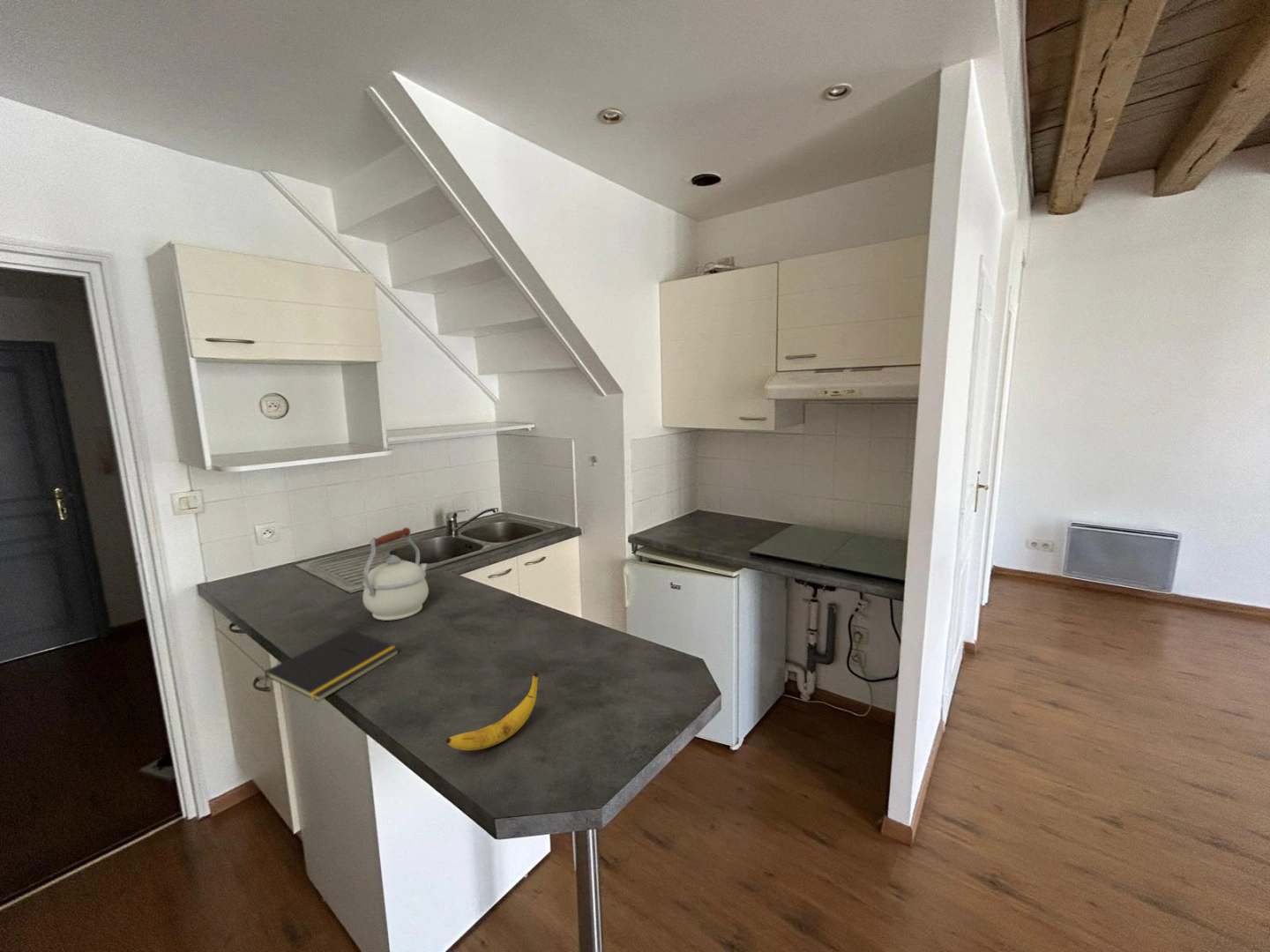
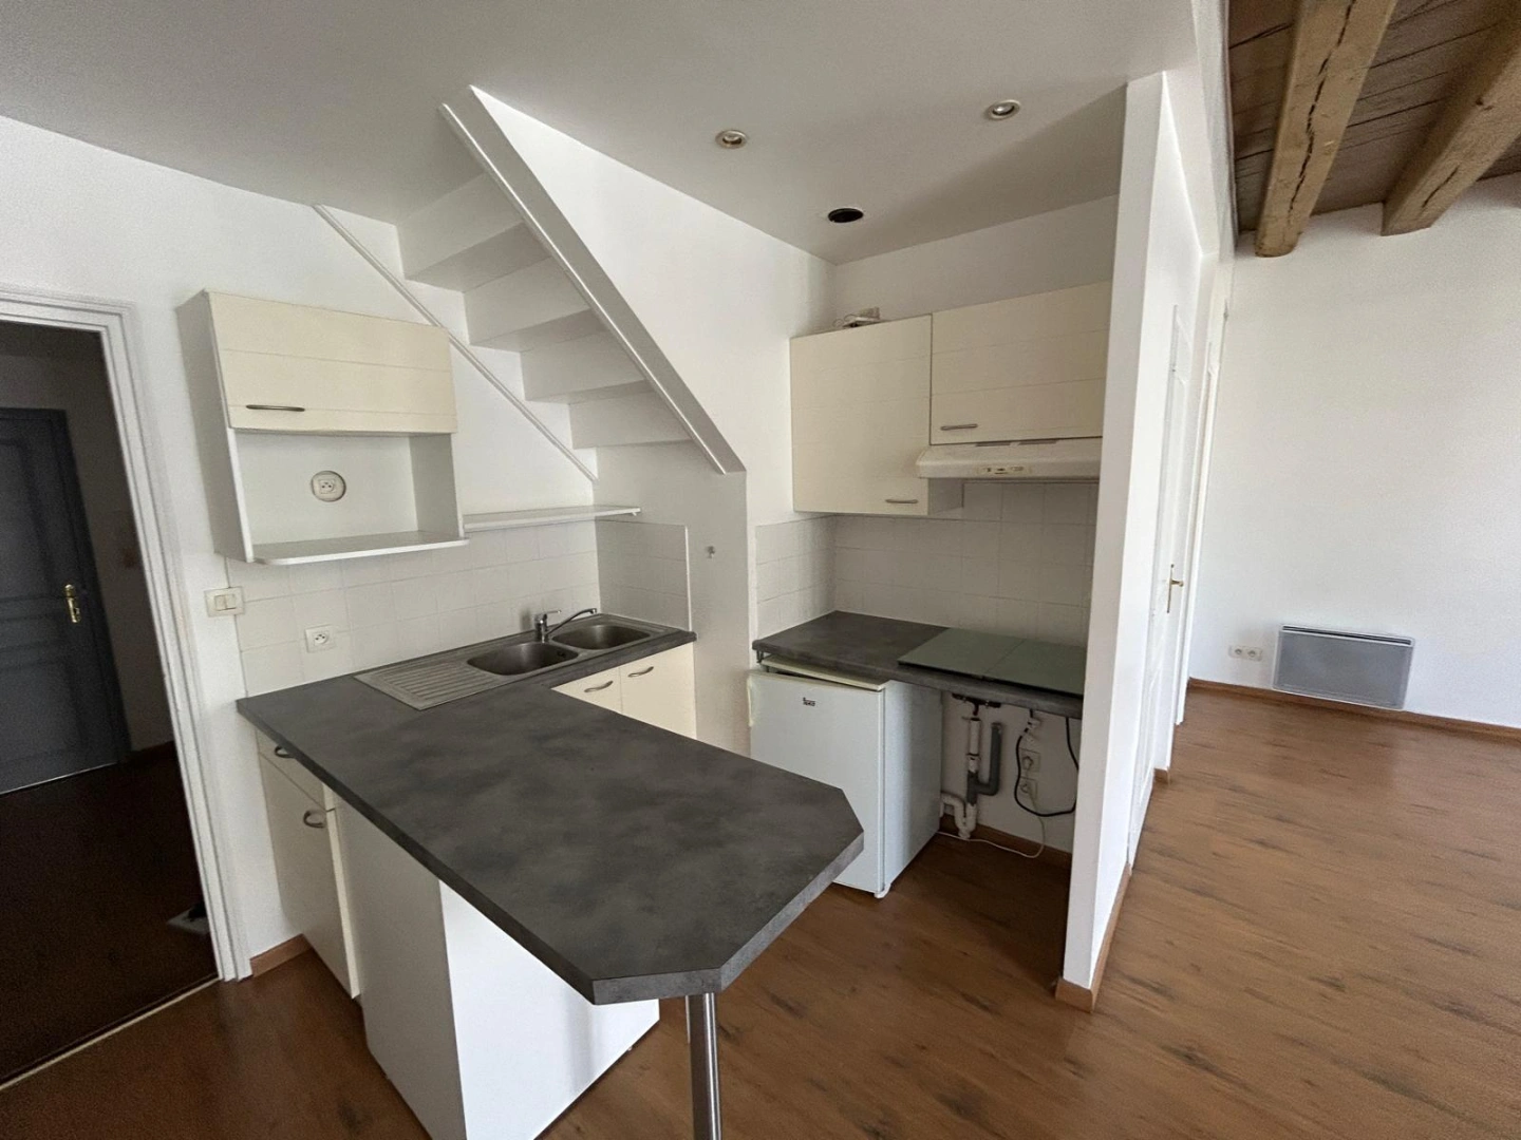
- notepad [264,628,400,703]
- kettle [362,527,430,621]
- banana [444,671,539,751]
